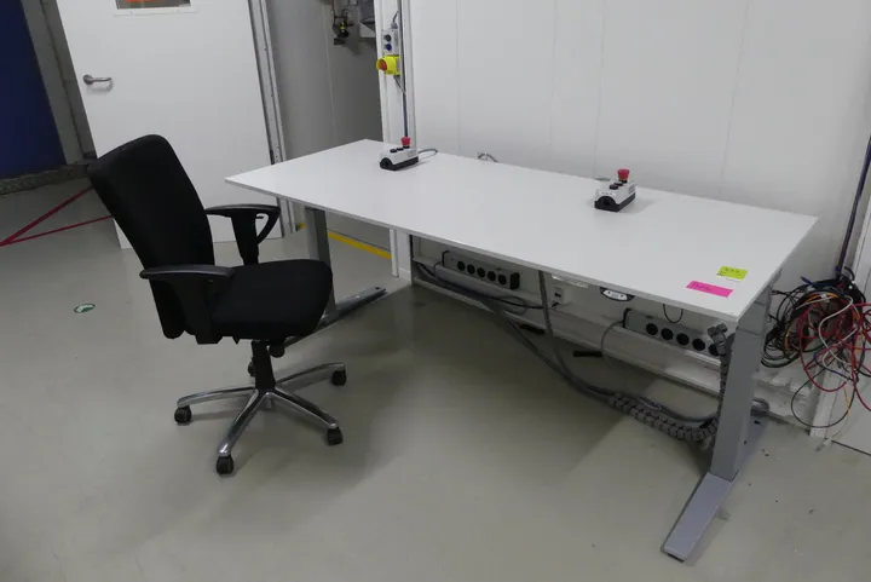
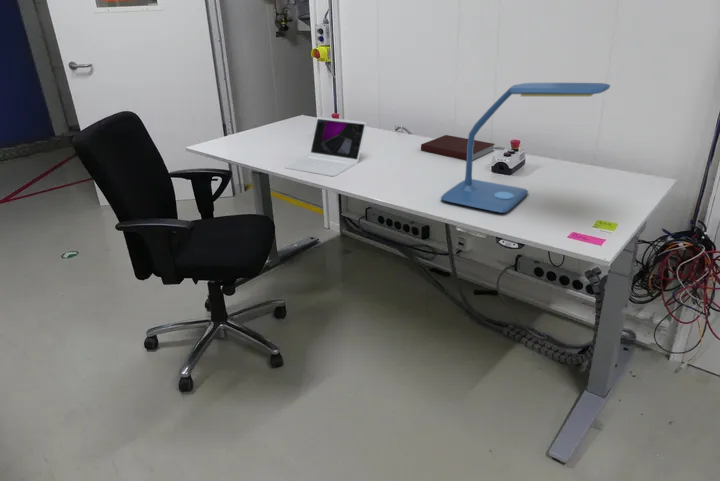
+ notebook [420,134,496,162]
+ desk lamp [440,82,611,214]
+ laptop [283,116,367,177]
